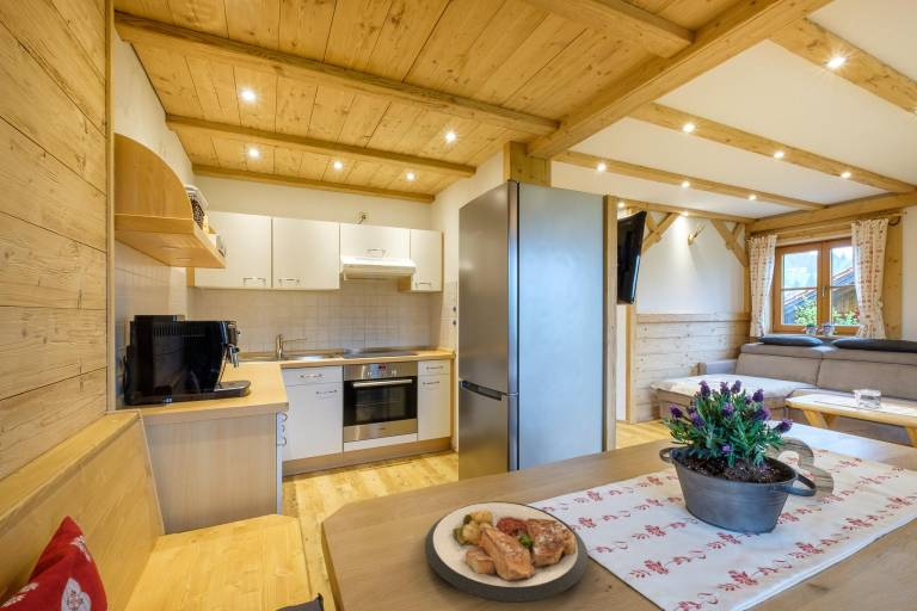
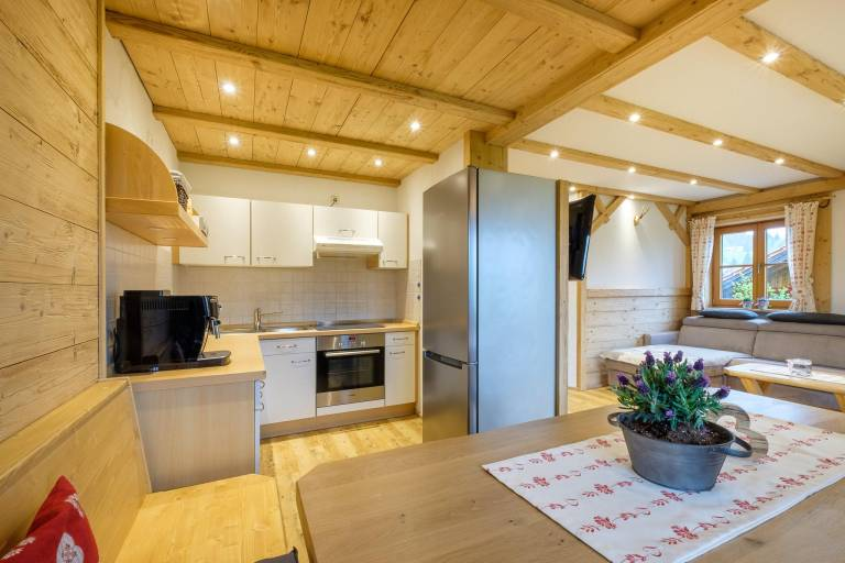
- plate [424,500,589,604]
